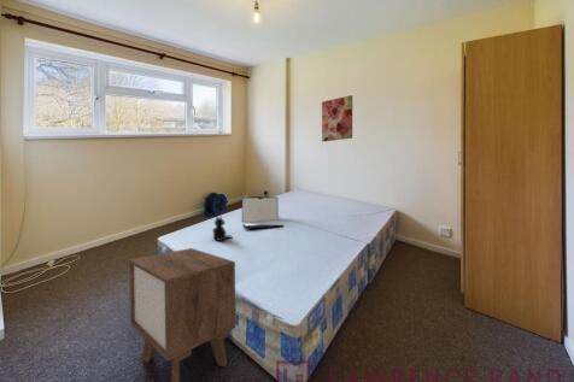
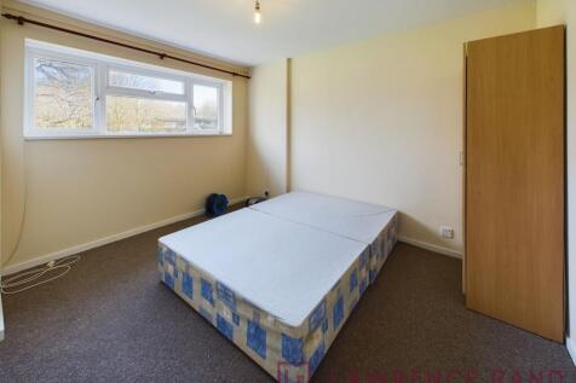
- wall art [321,94,353,143]
- teddy bear [211,214,234,242]
- nightstand [128,247,236,382]
- laptop [241,196,285,229]
